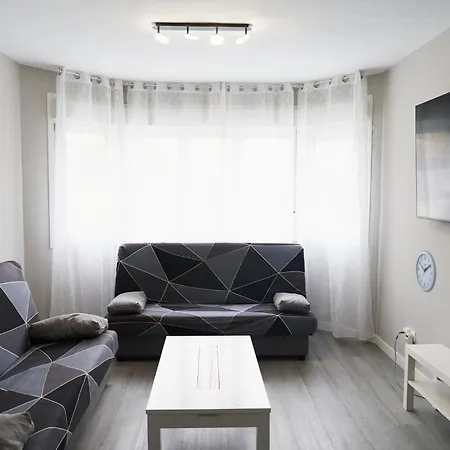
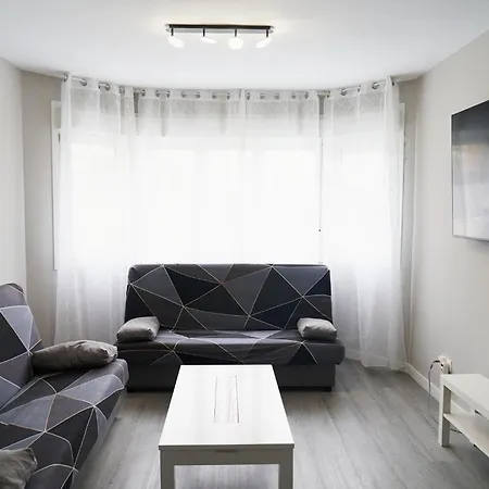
- wall clock [415,250,437,293]
